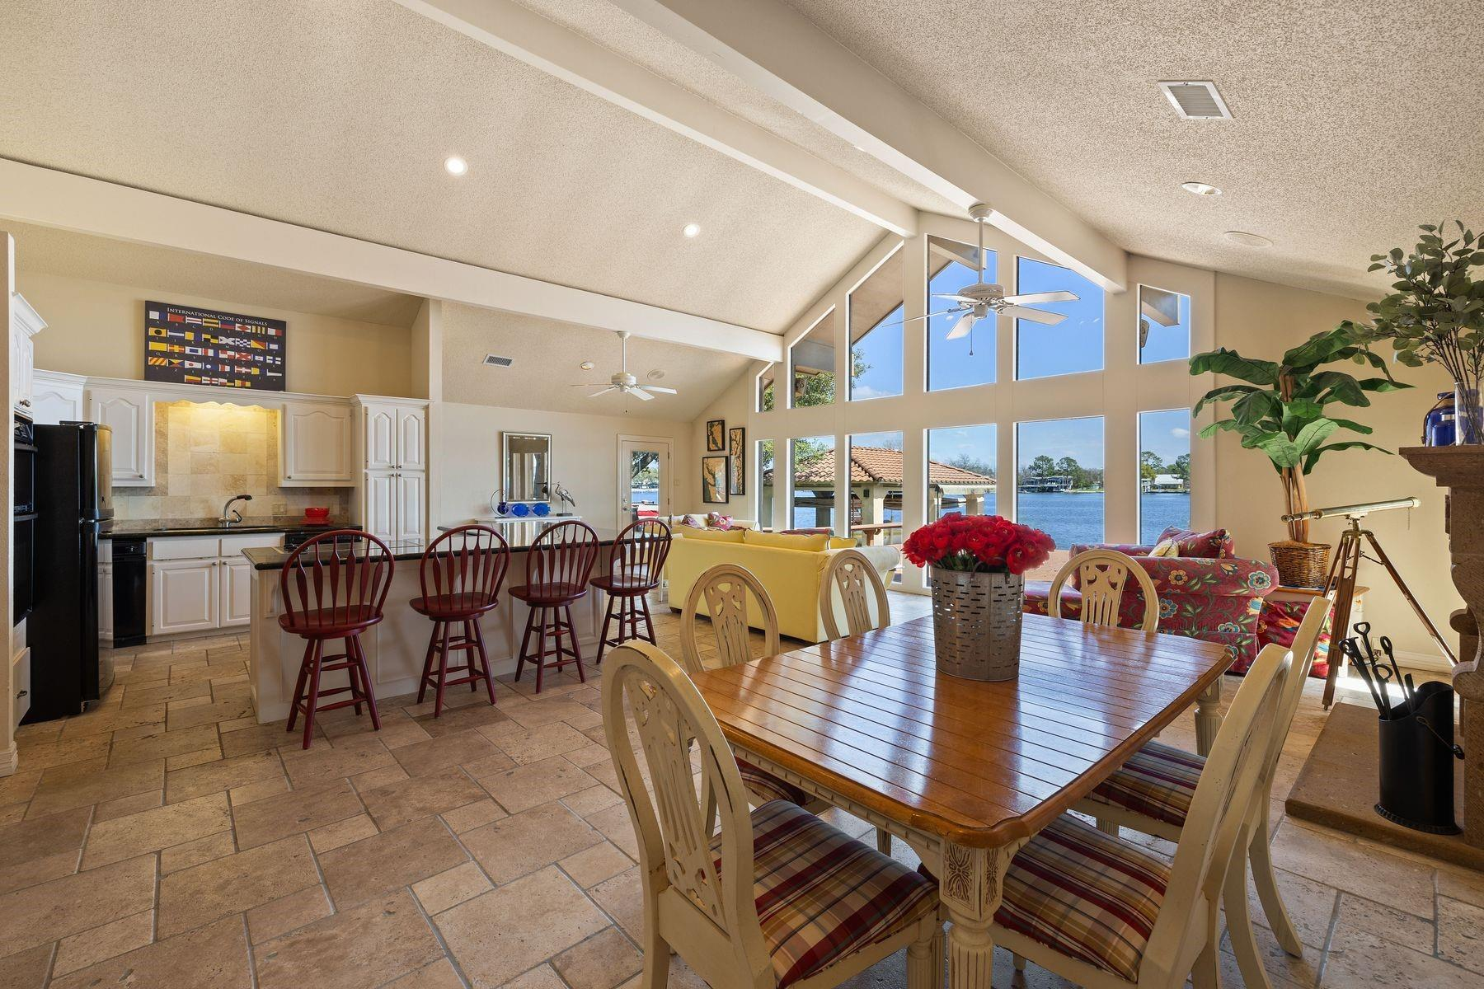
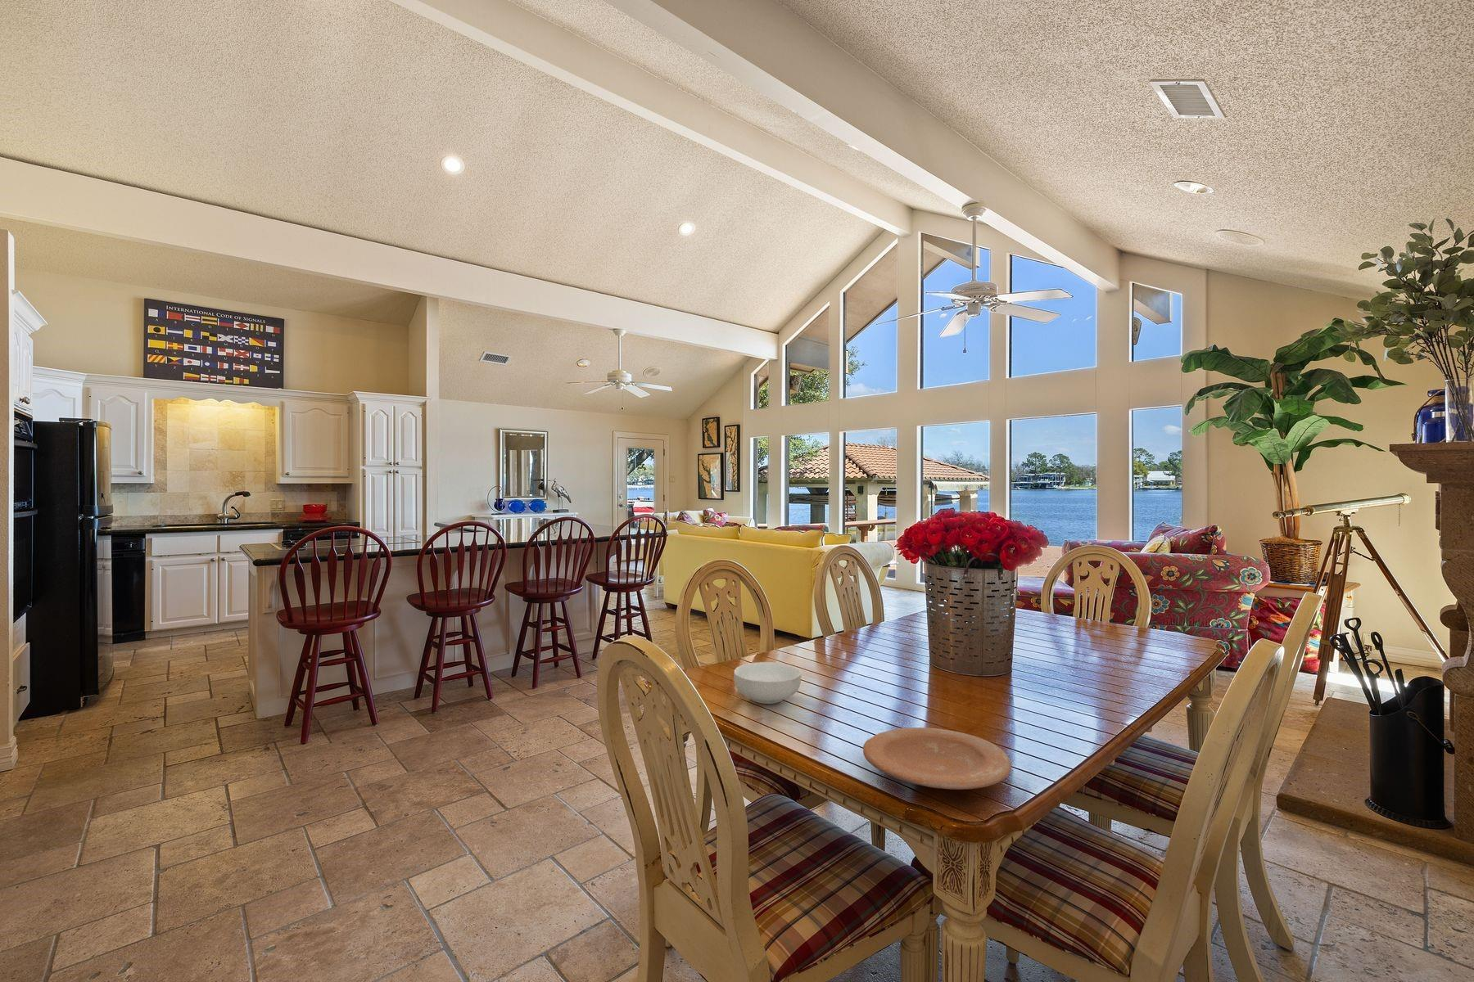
+ plate [862,727,1012,790]
+ cereal bowl [733,661,803,705]
